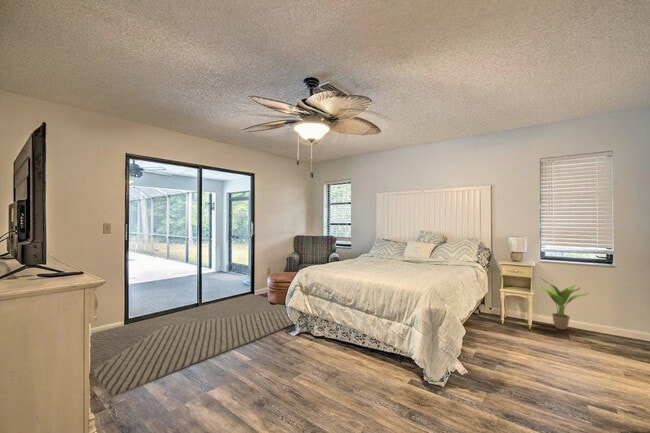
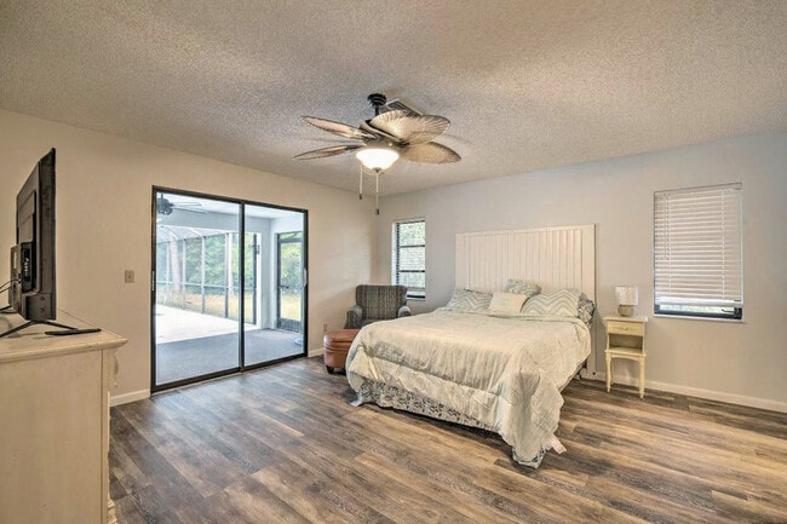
- rug [90,293,294,398]
- potted plant [537,276,590,331]
